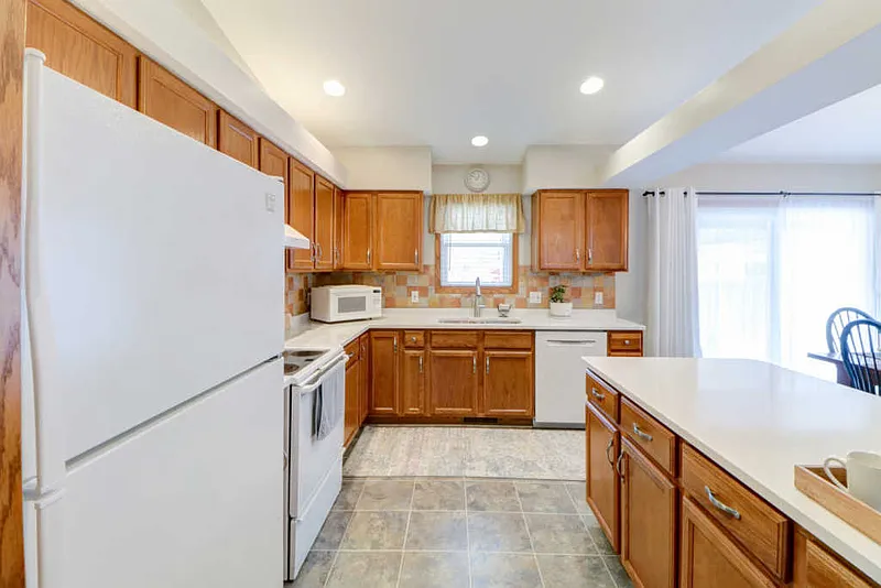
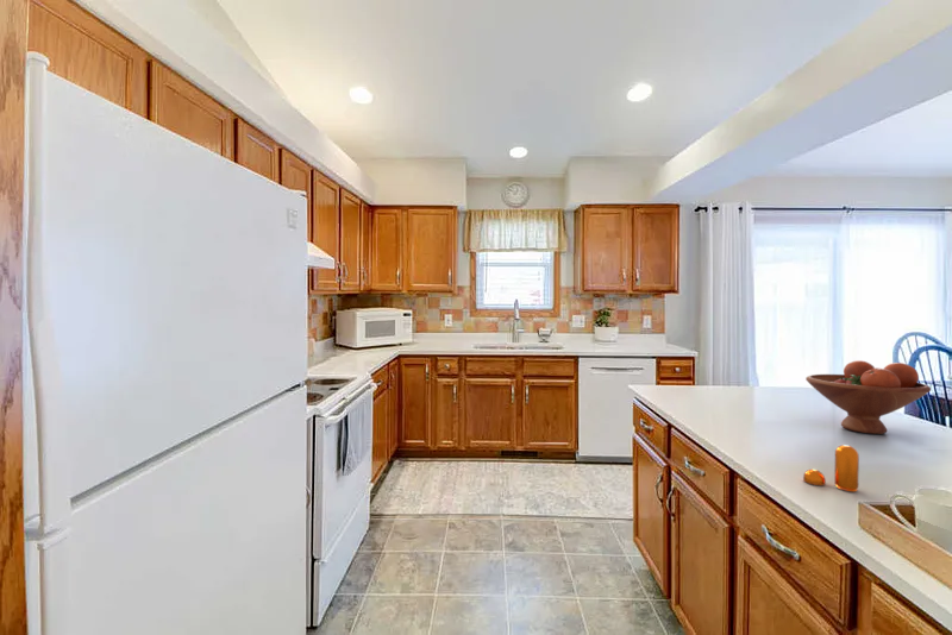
+ fruit bowl [804,359,932,435]
+ pepper shaker [802,444,860,492]
